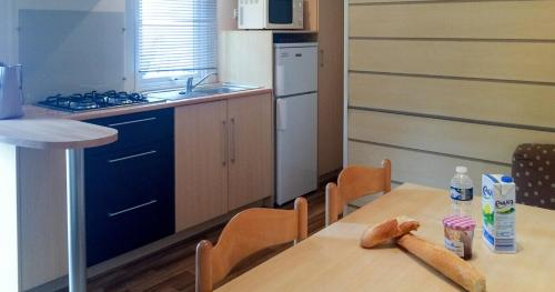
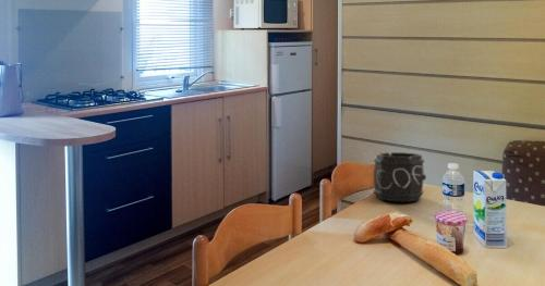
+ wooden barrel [373,151,427,202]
